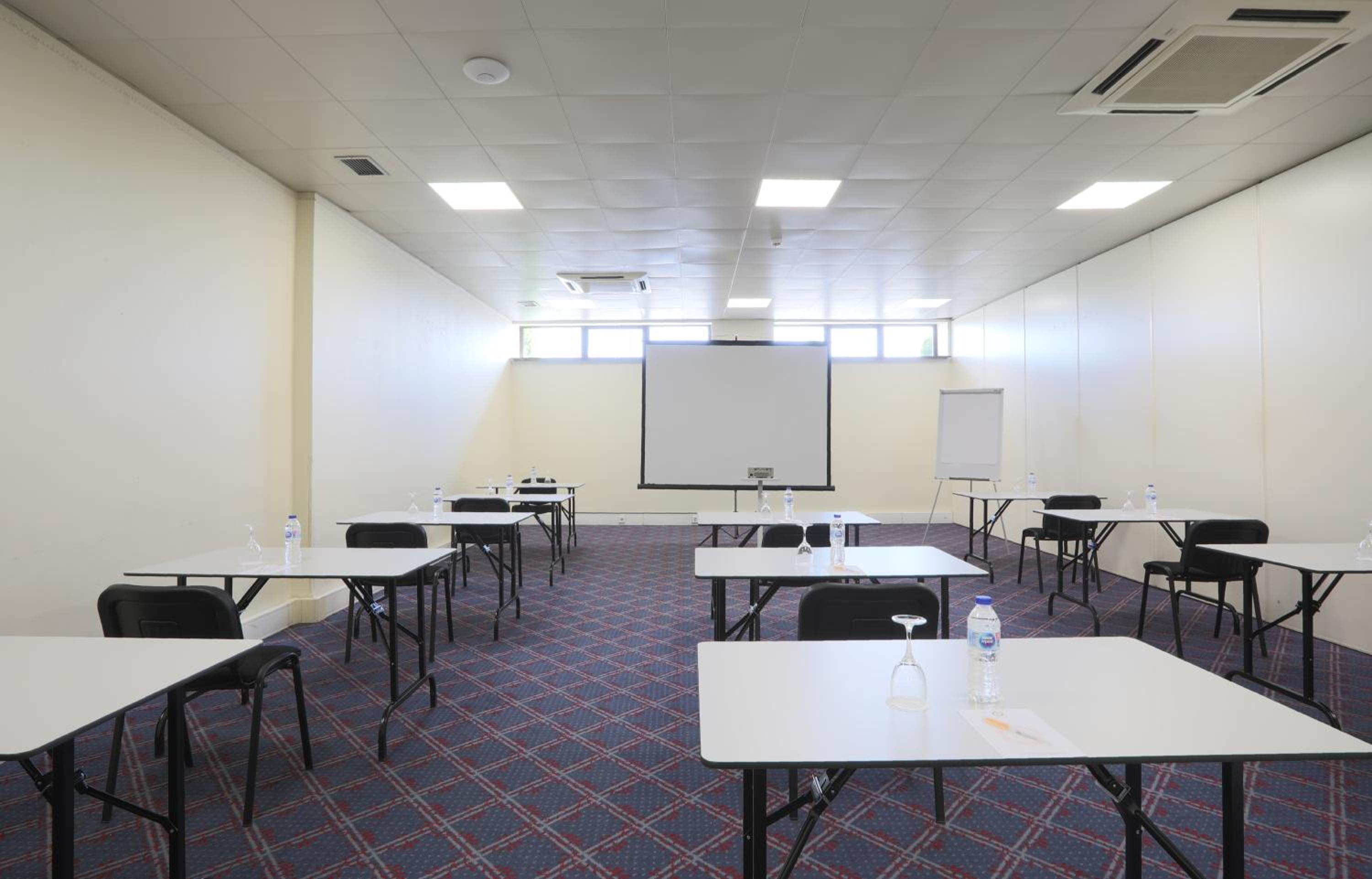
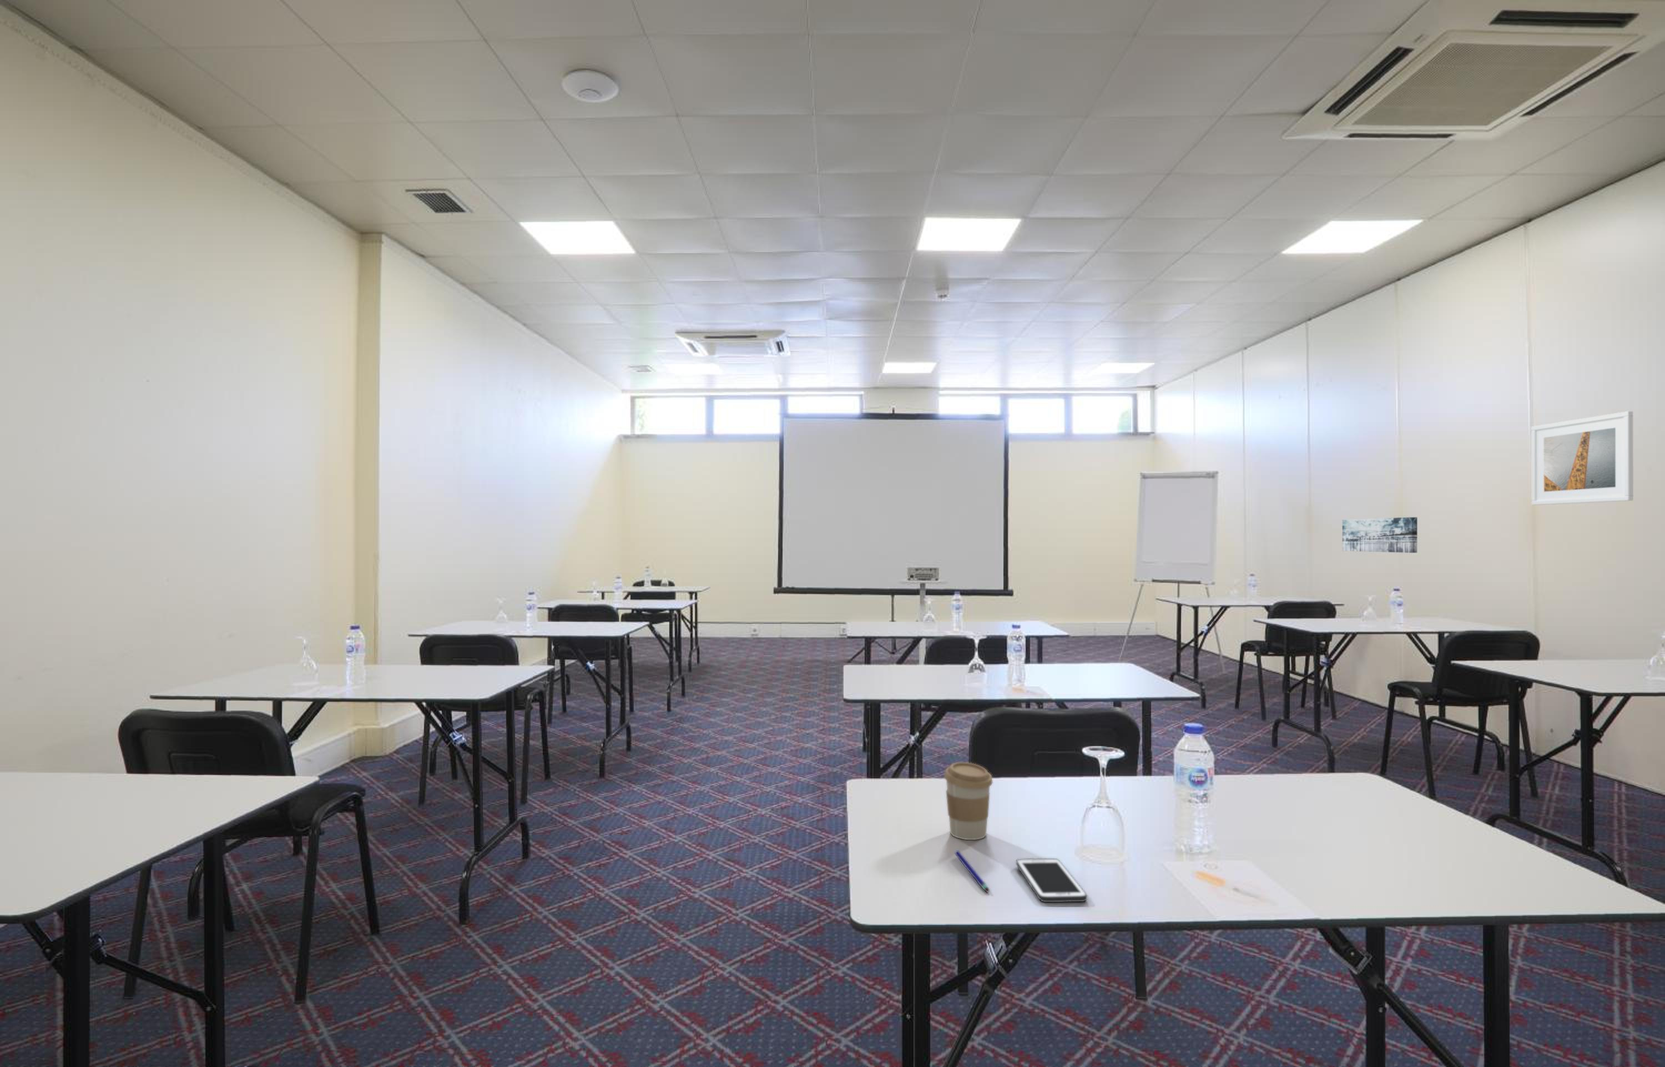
+ pen [955,850,990,892]
+ coffee cup [943,761,993,840]
+ cell phone [1016,858,1087,903]
+ wall art [1342,517,1417,554]
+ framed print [1532,410,1633,506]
